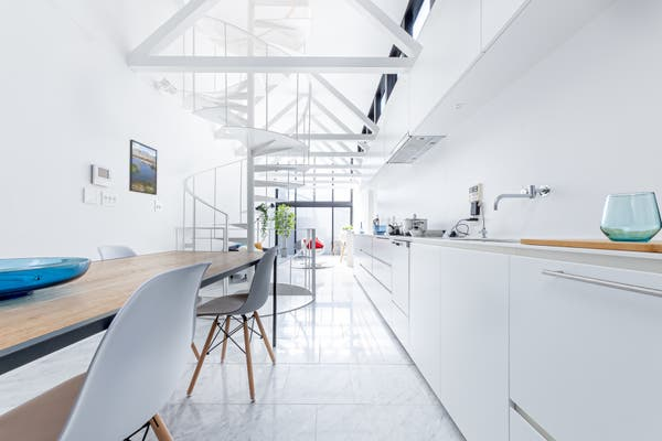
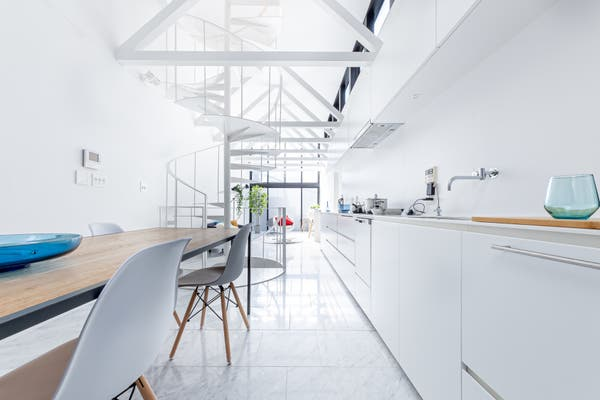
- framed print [128,139,158,196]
